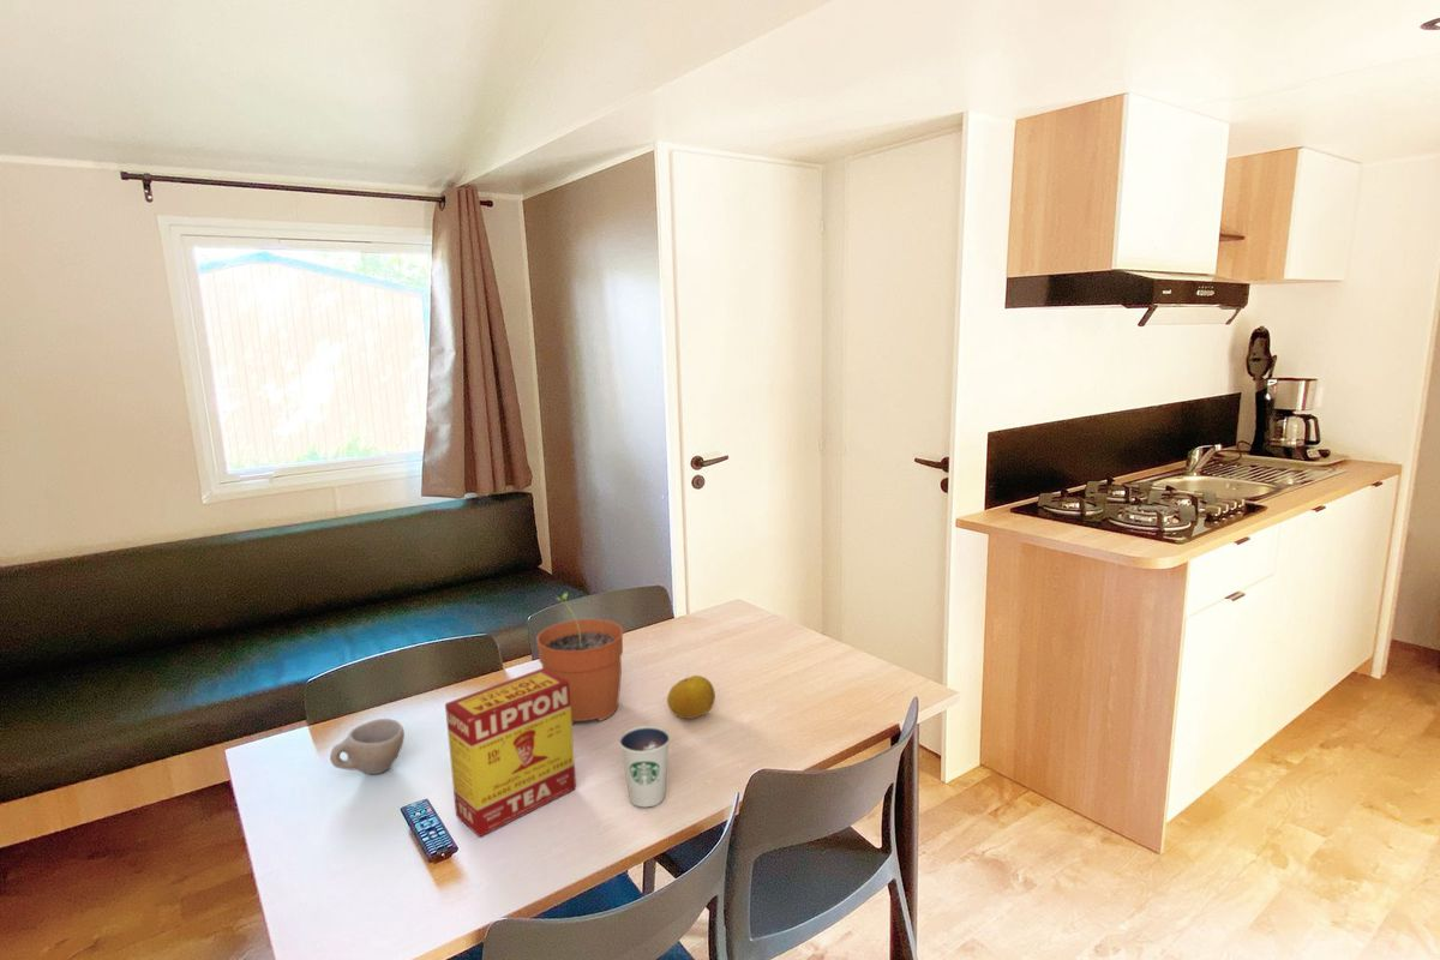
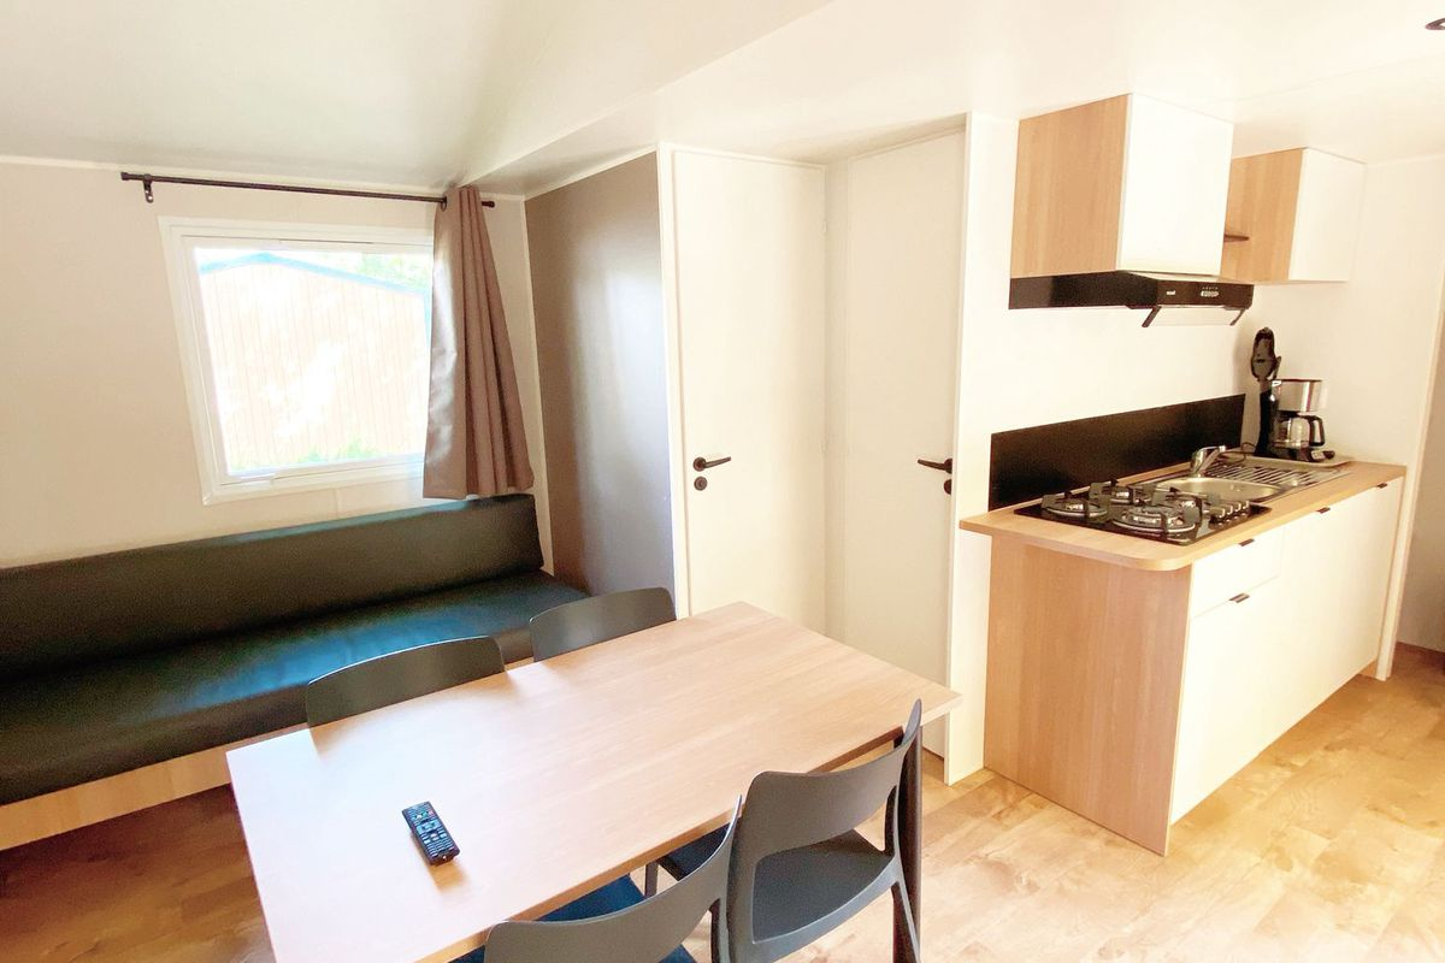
- plant pot [535,592,625,725]
- tea box [444,667,577,838]
- fruit [666,674,716,720]
- cup [329,718,406,775]
- dixie cup [618,725,671,808]
